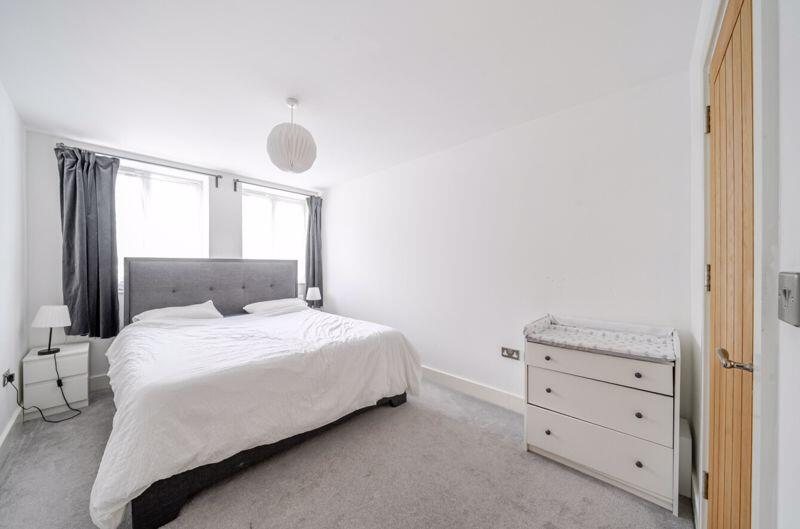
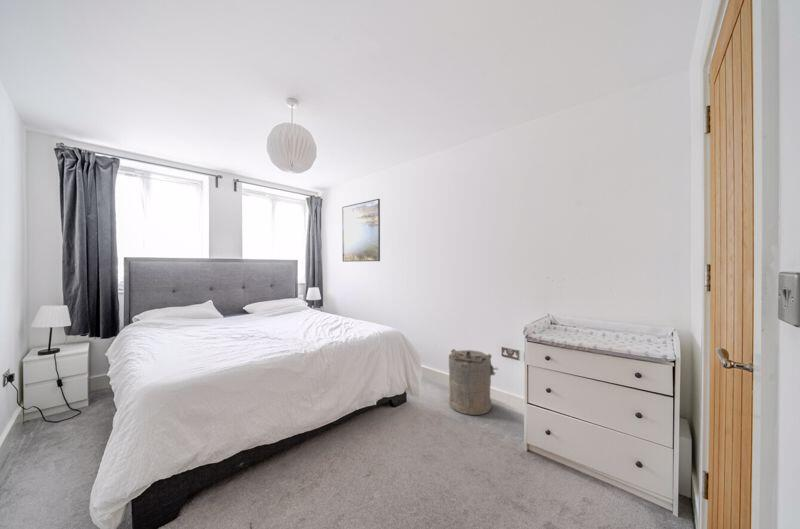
+ laundry hamper [448,348,499,416]
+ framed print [341,198,381,263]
